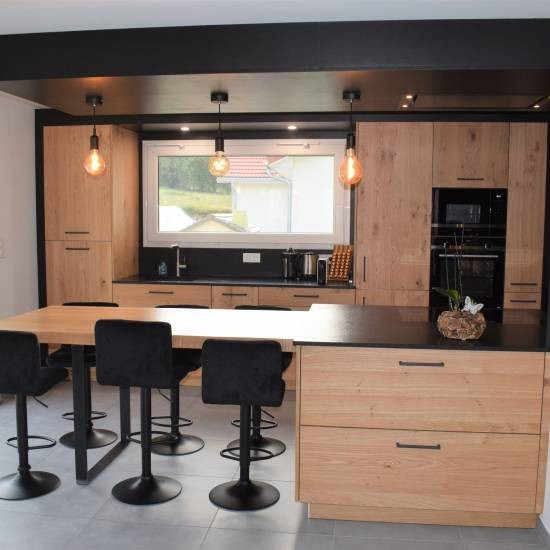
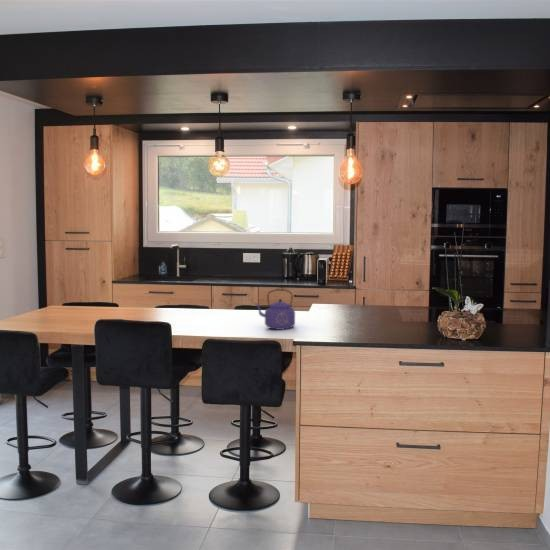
+ kettle [253,288,296,331]
